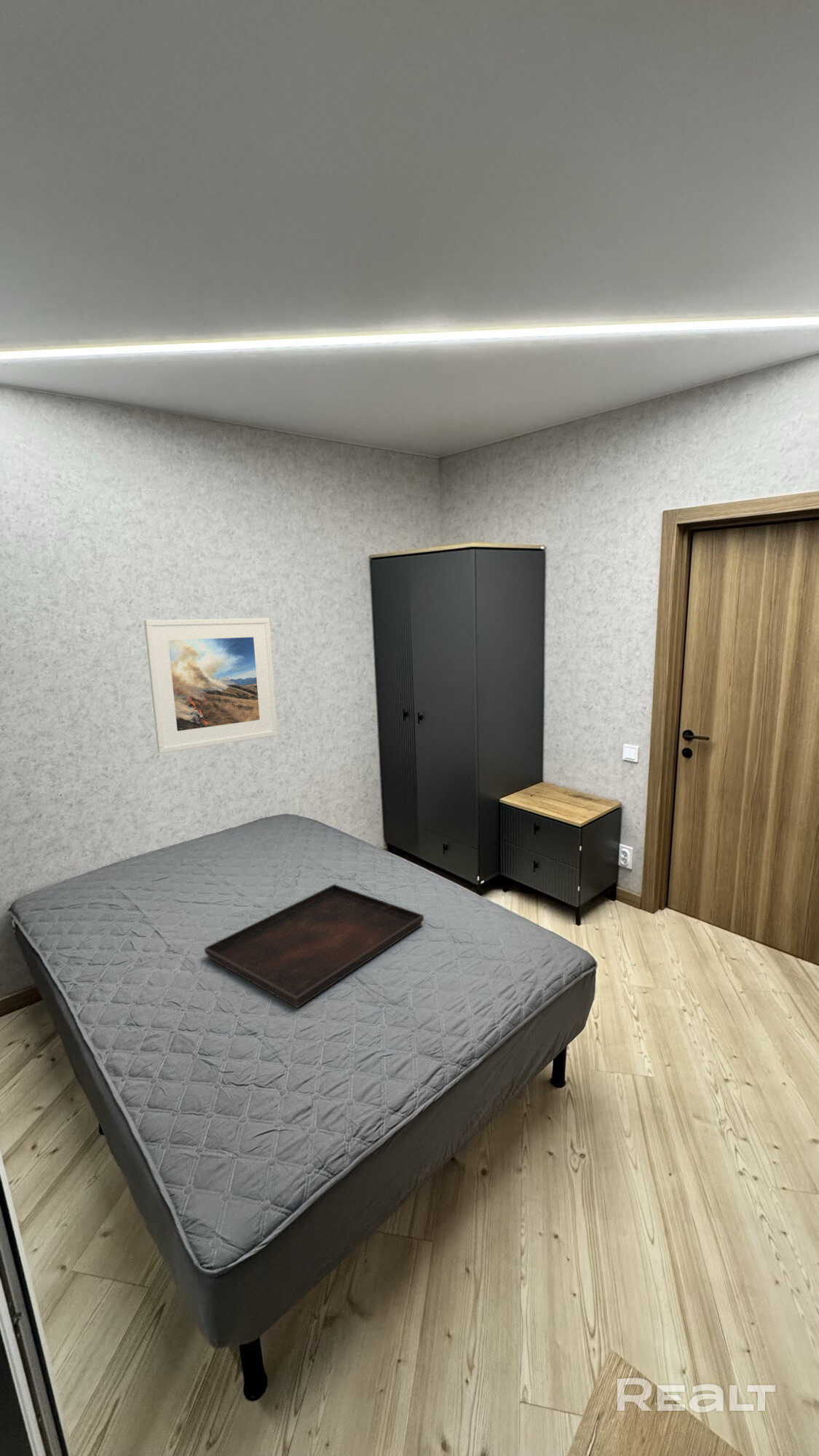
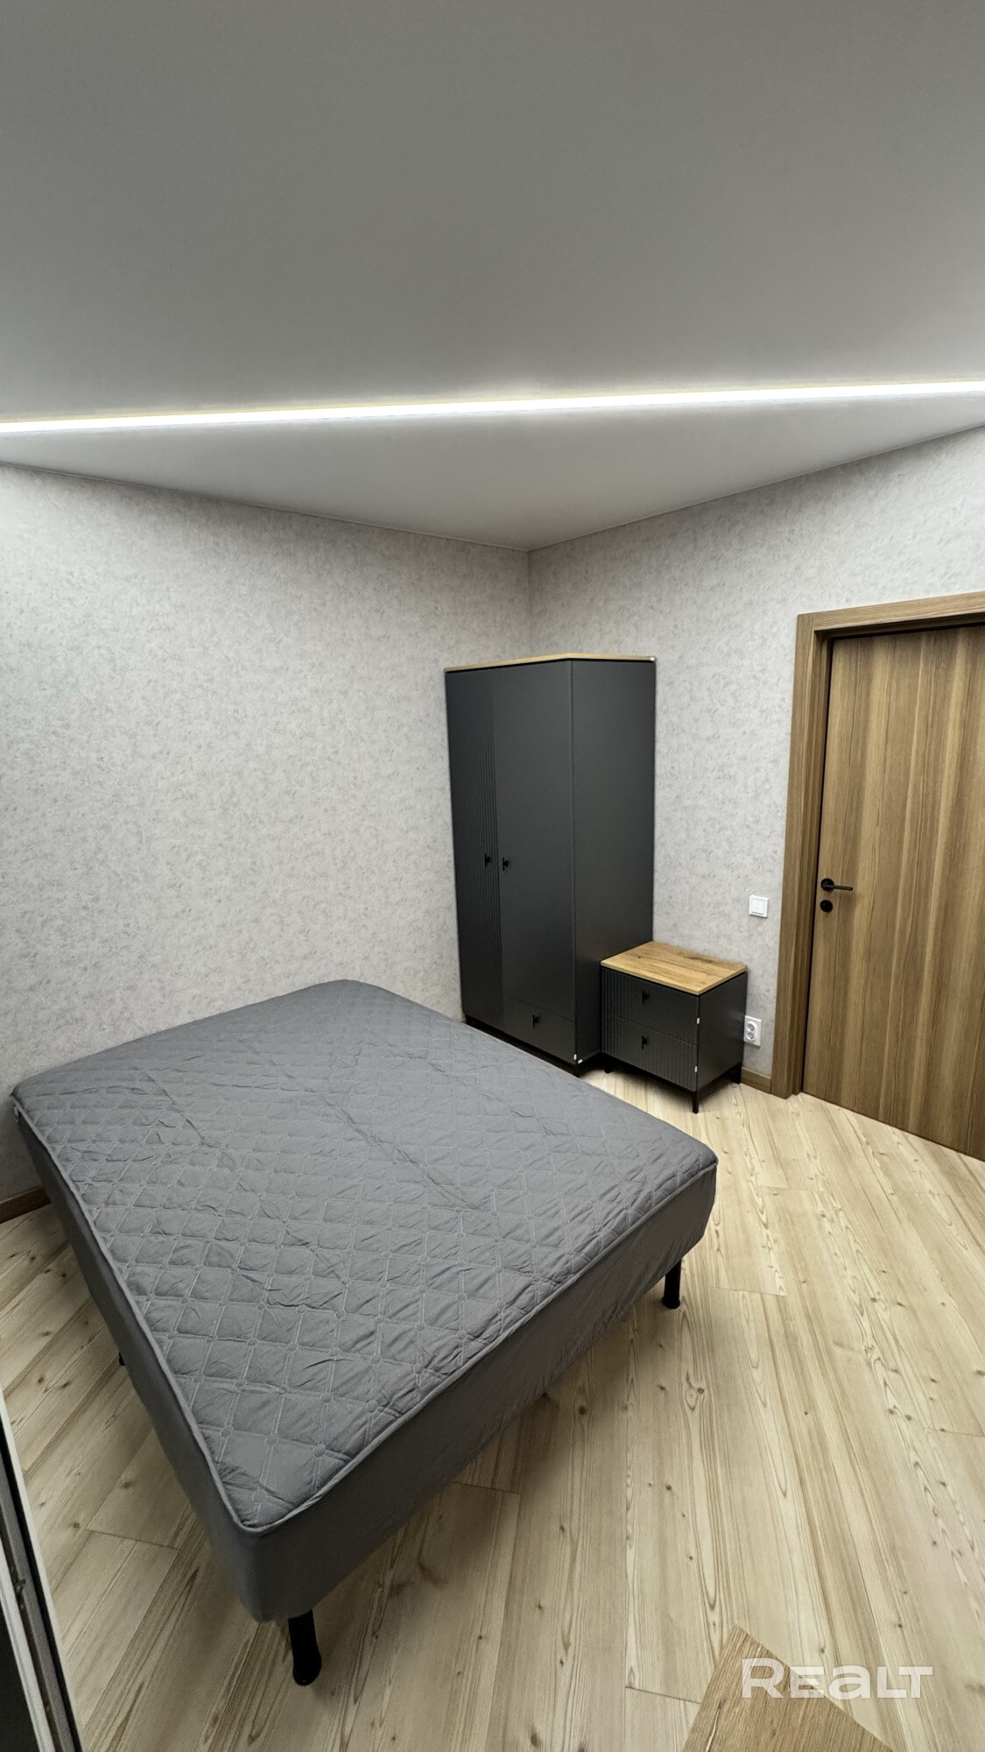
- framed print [143,617,278,754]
- serving tray [204,884,424,1008]
